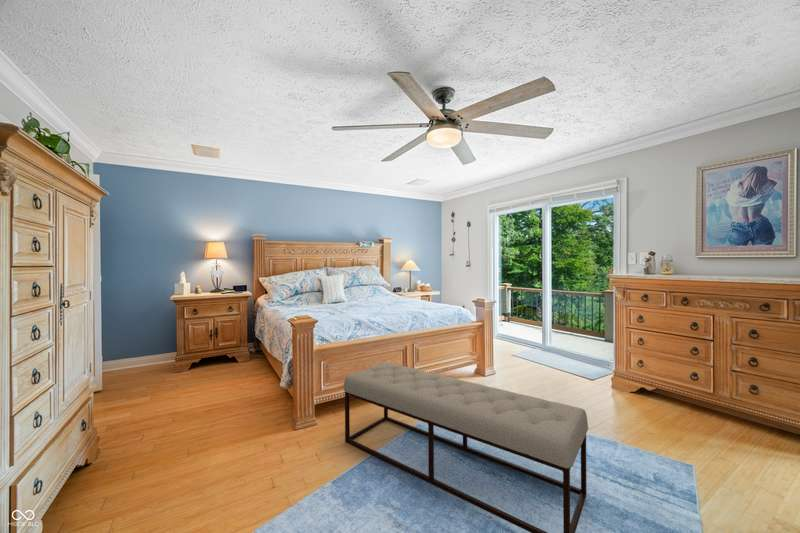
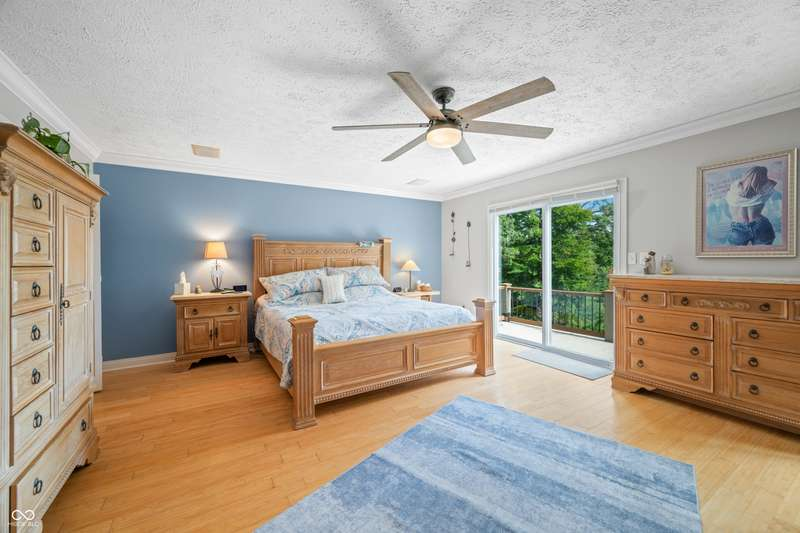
- bench [343,361,589,533]
